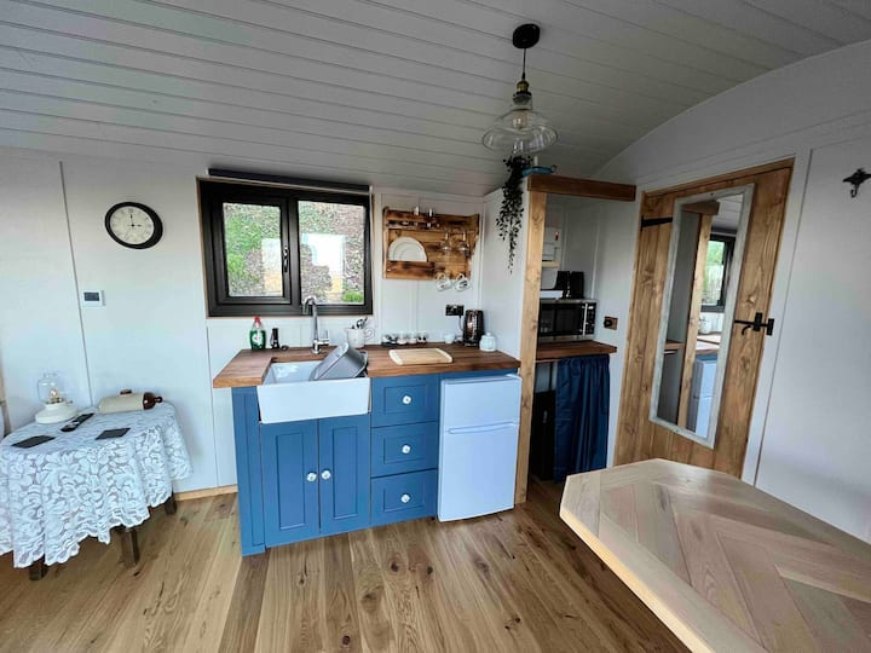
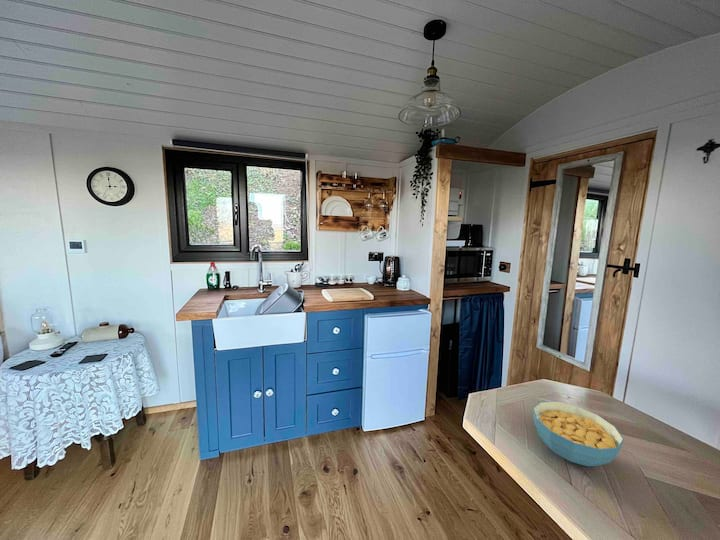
+ cereal bowl [532,400,625,467]
